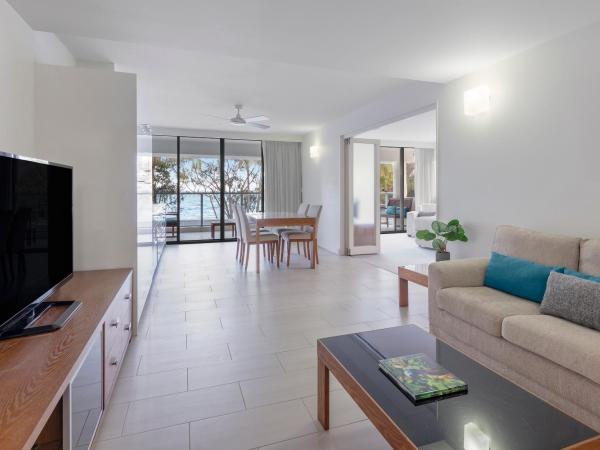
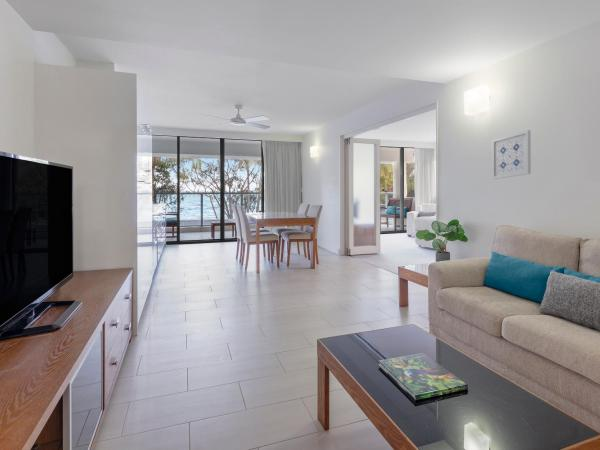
+ wall art [491,129,532,180]
